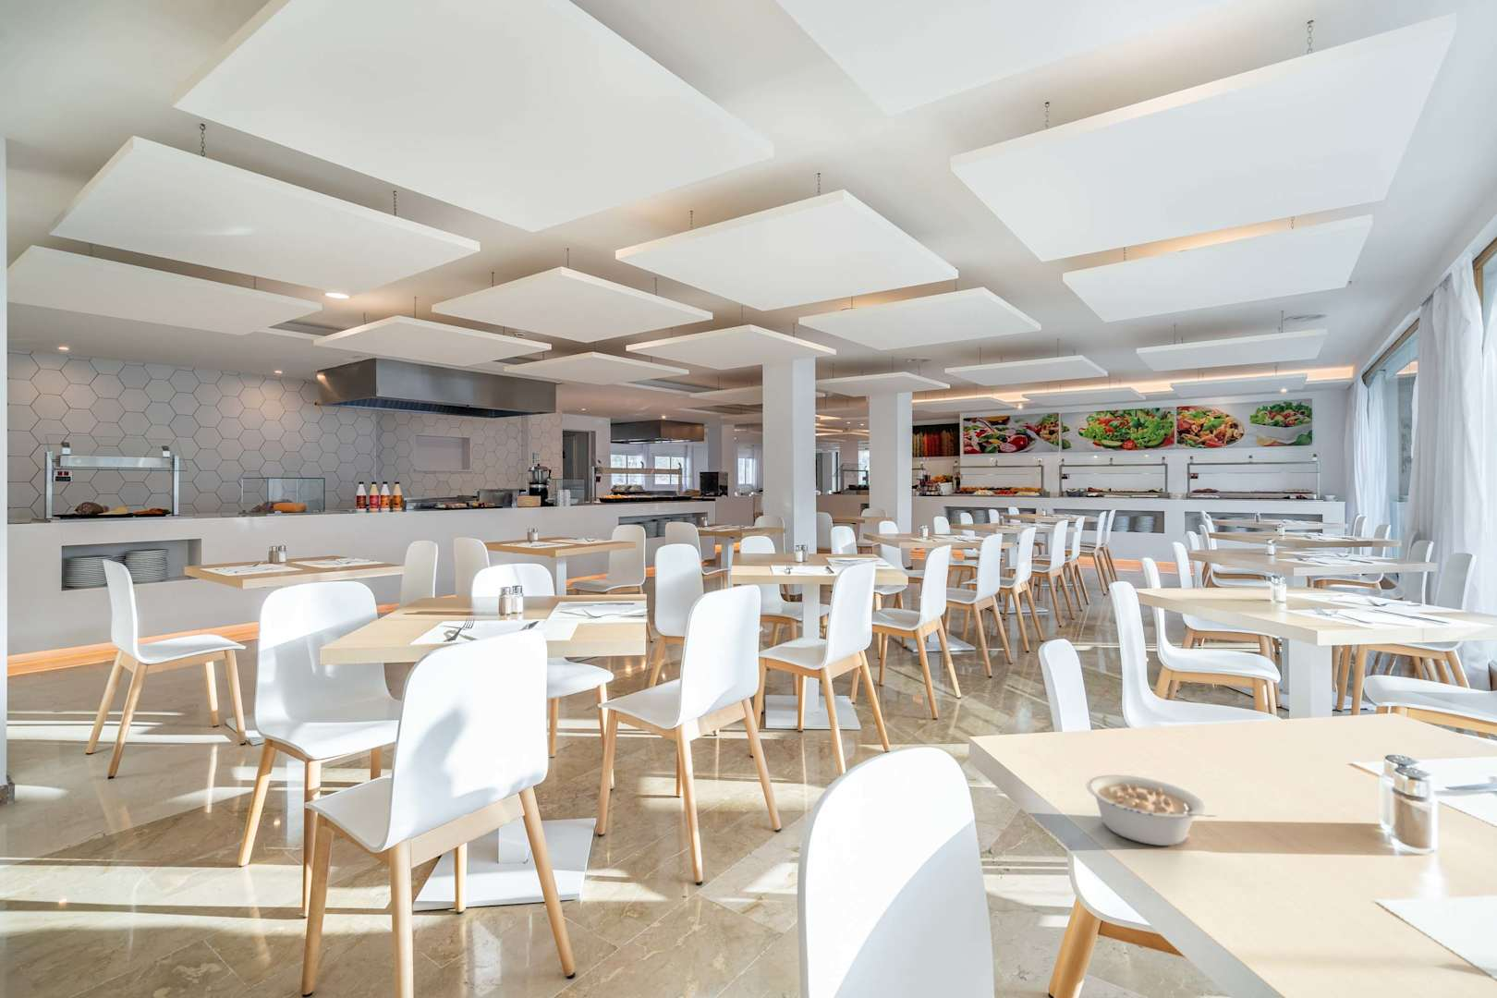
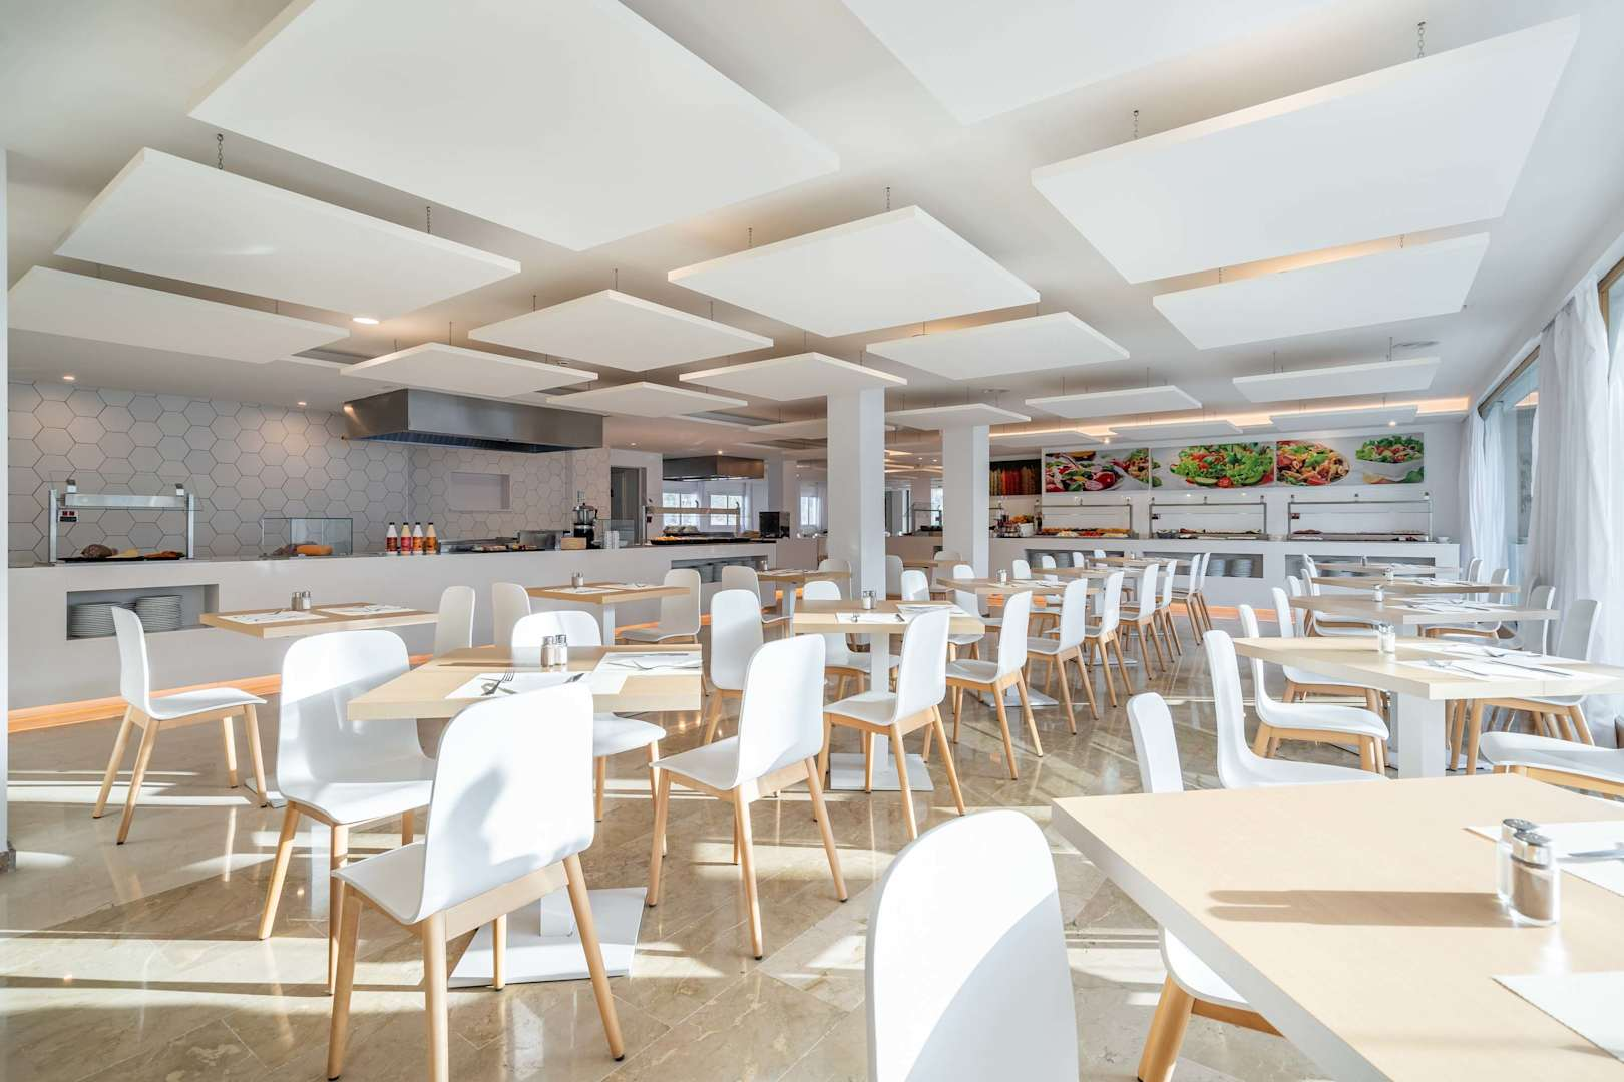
- legume [1086,773,1216,847]
